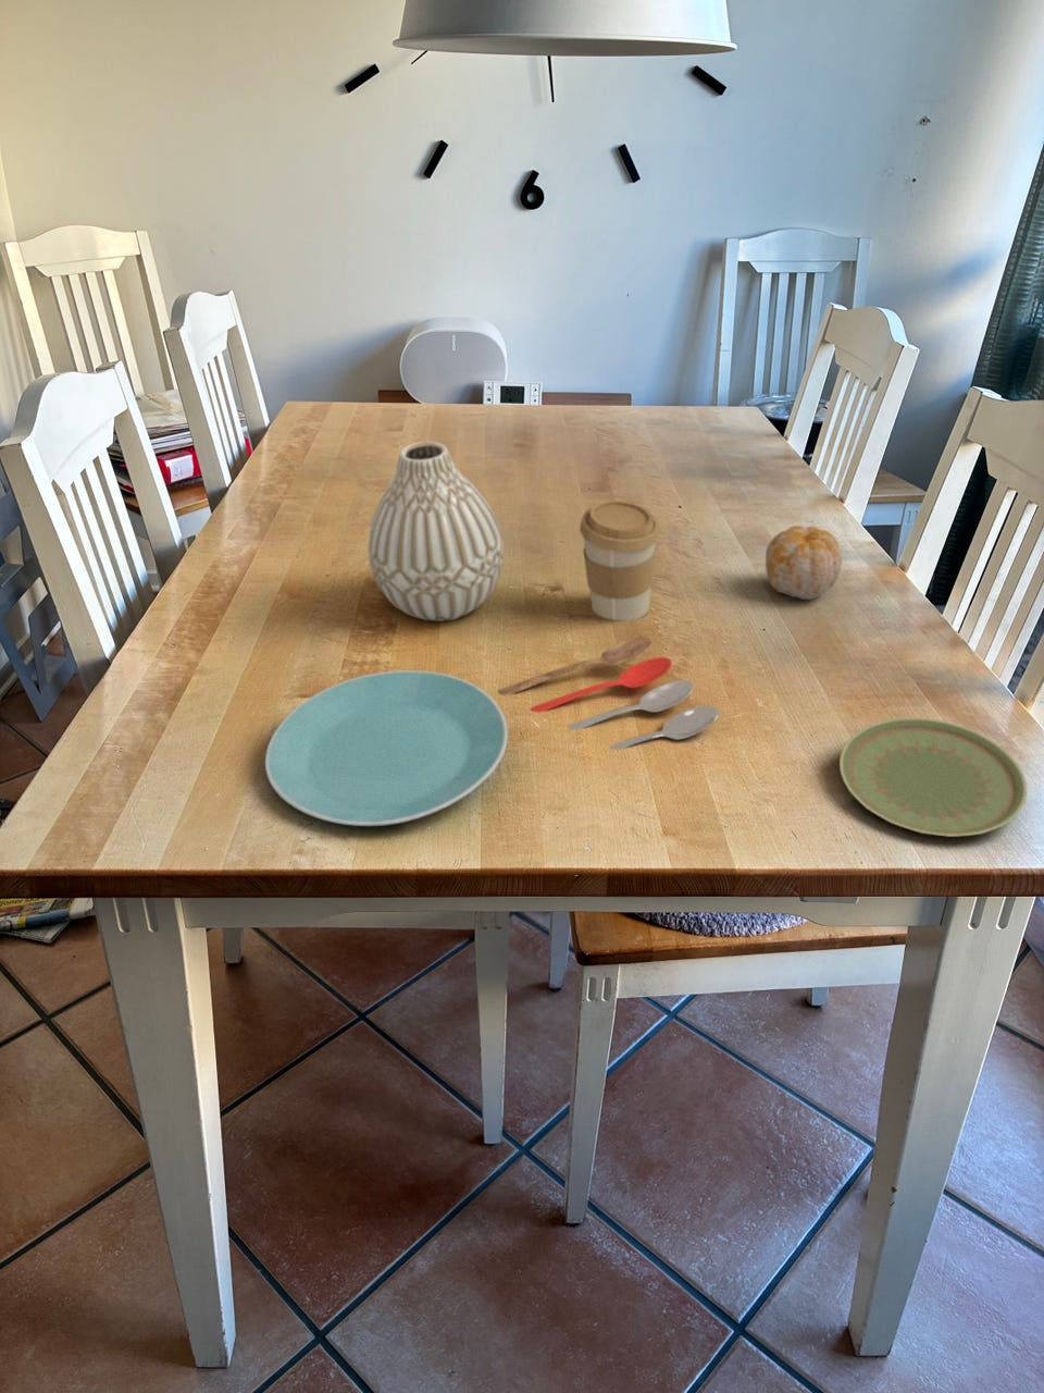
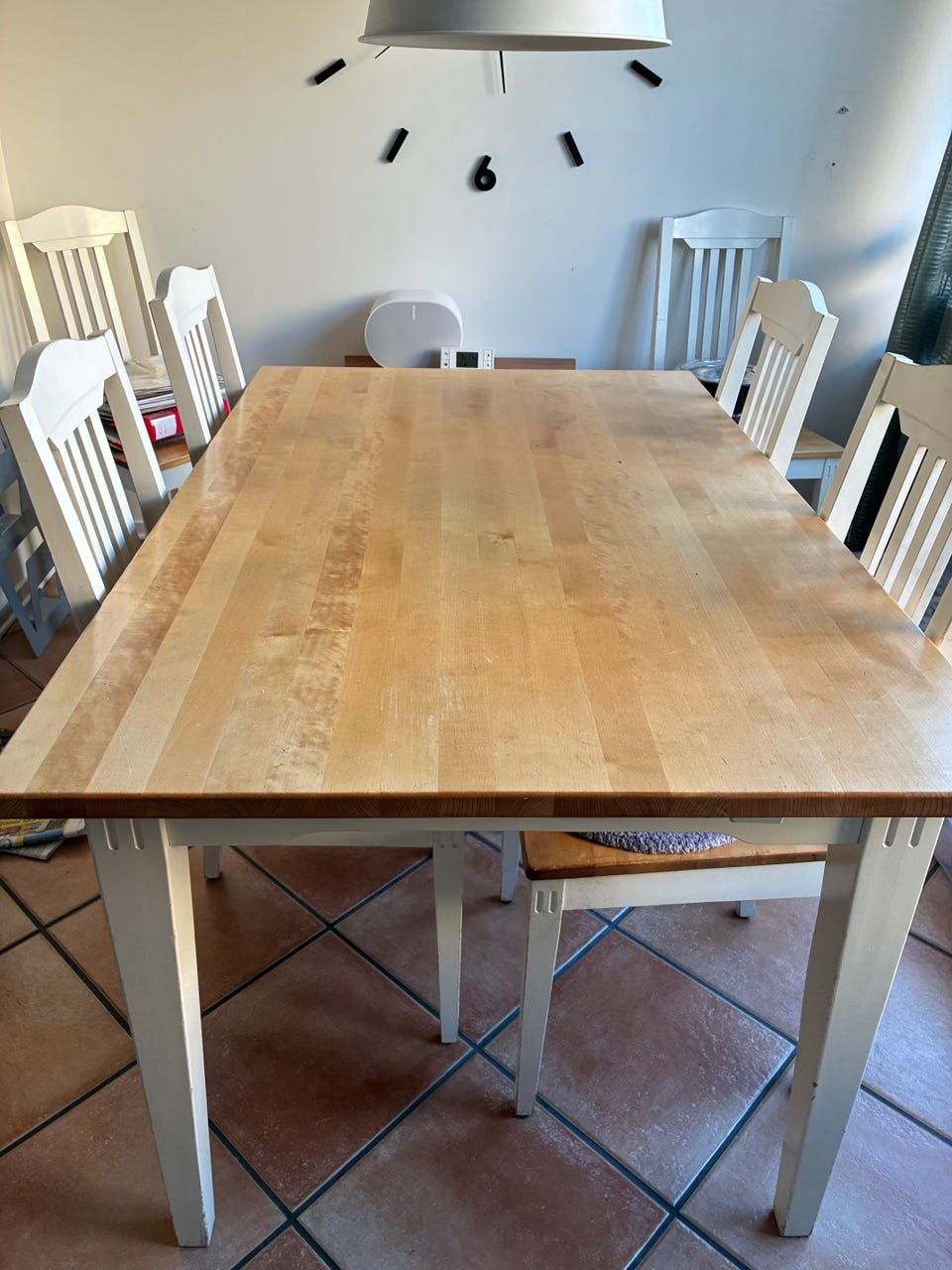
- coffee cup [579,499,661,622]
- fruit [764,524,843,601]
- plate [264,669,509,827]
- vase [367,441,504,623]
- cooking utensil [496,635,718,751]
- plate [839,717,1028,838]
